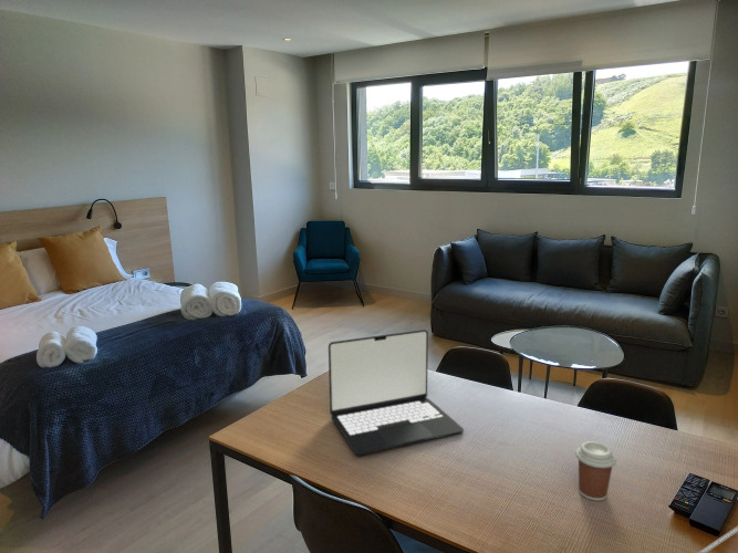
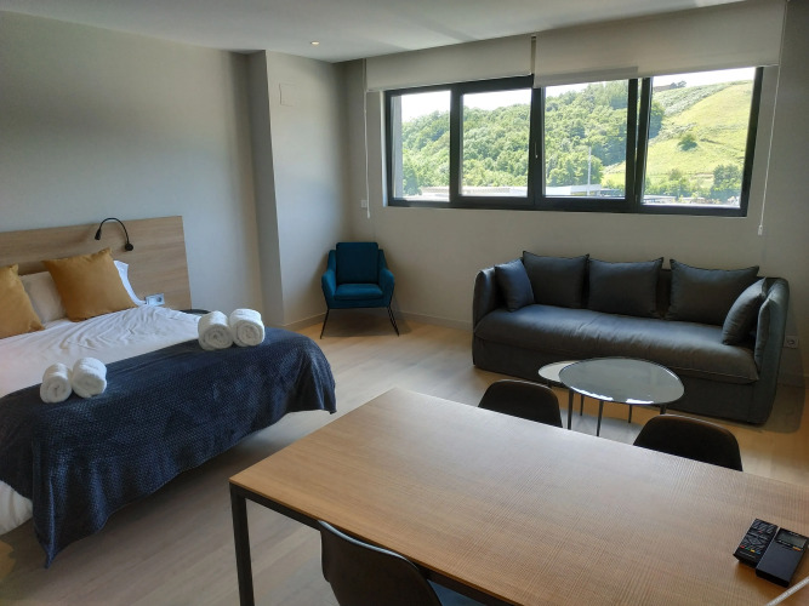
- laptop [328,328,465,456]
- coffee cup [574,440,617,502]
